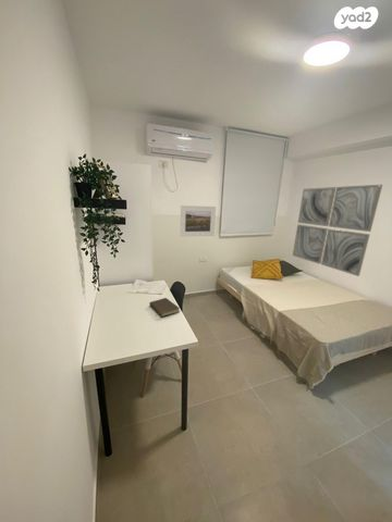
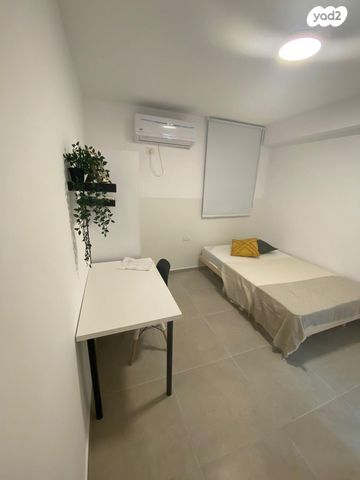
- wall art [292,184,383,277]
- hardcover book [148,297,181,318]
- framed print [180,204,217,238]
